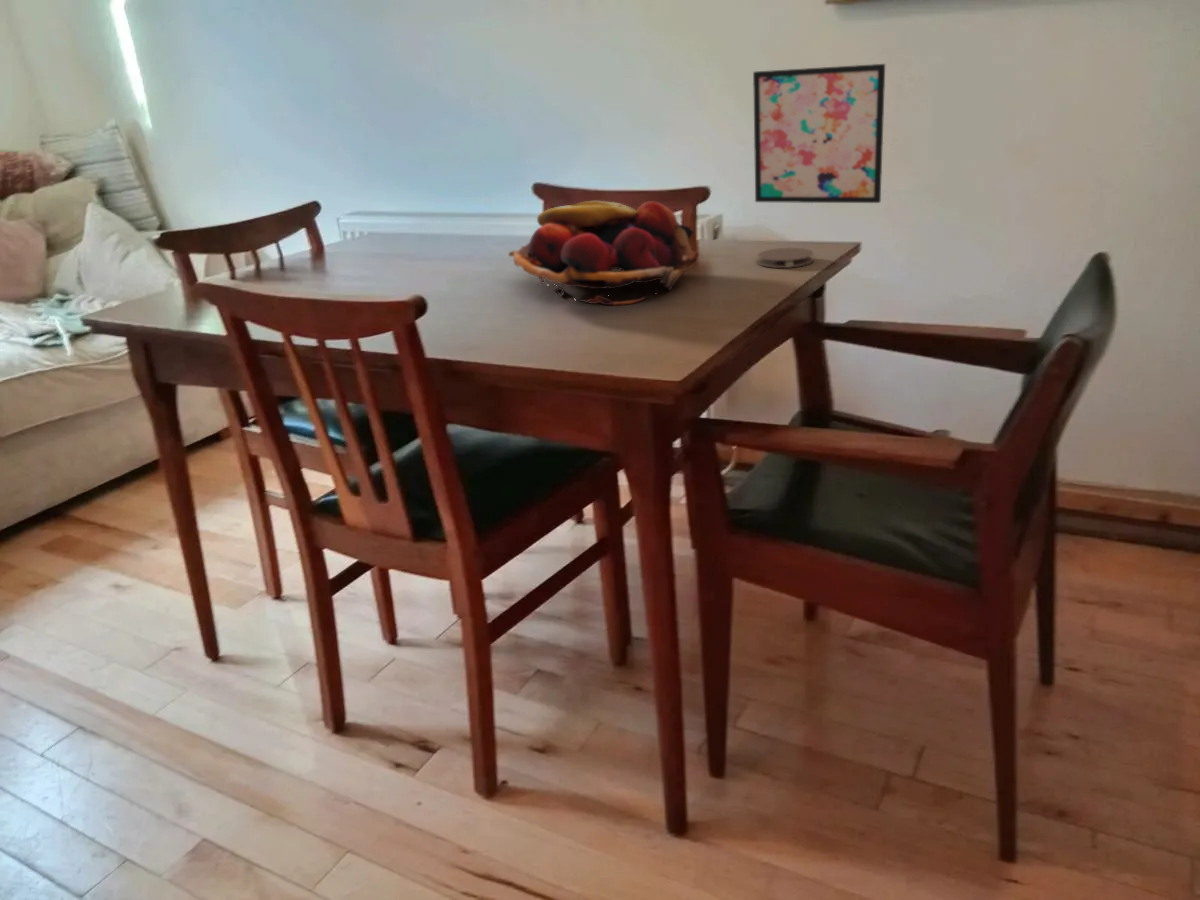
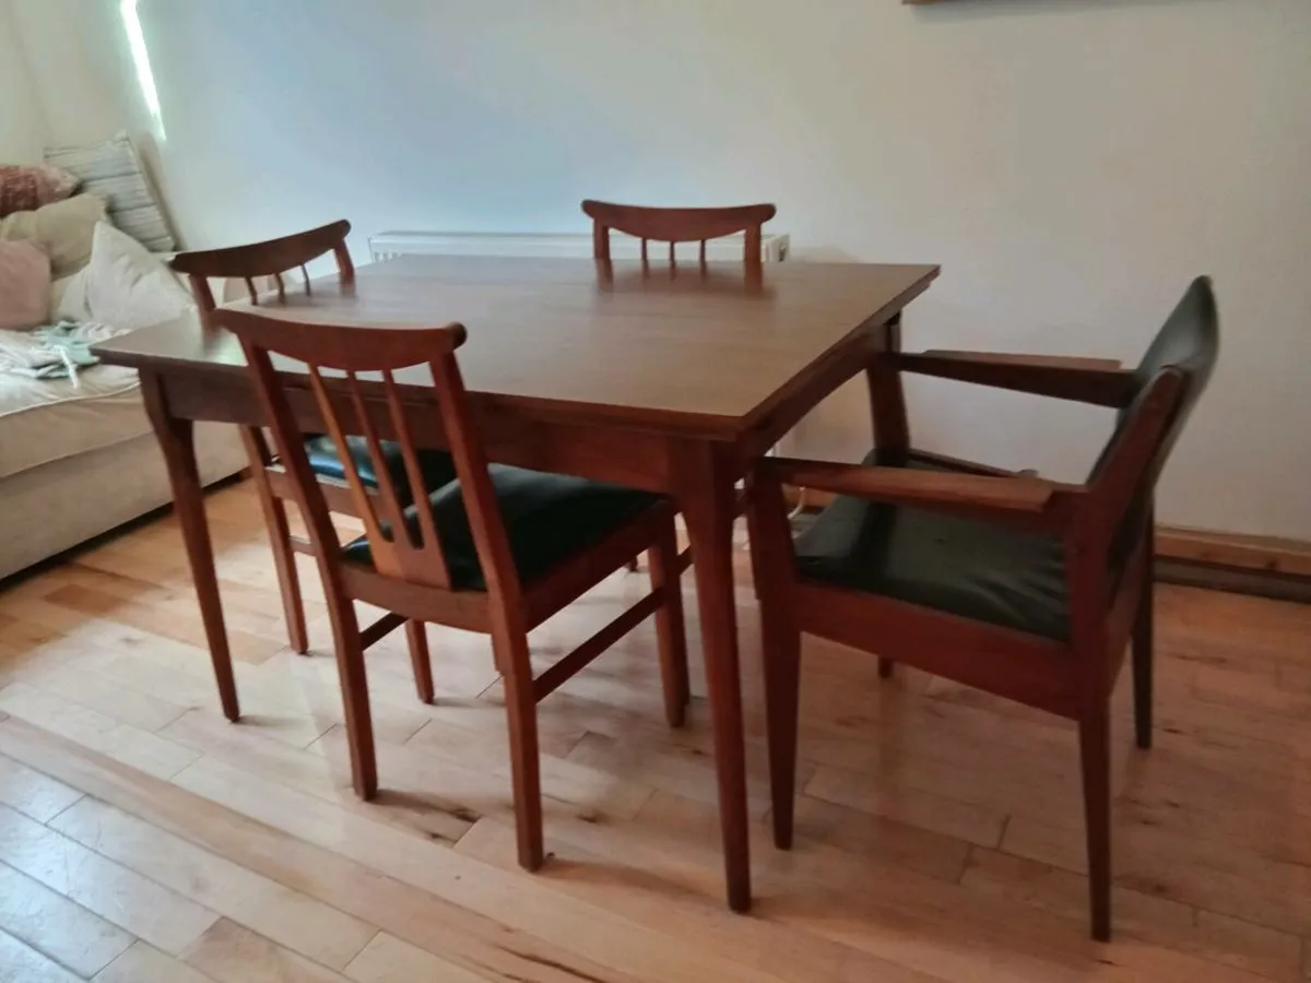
- wall art [752,63,886,204]
- coaster [757,247,814,269]
- fruit basket [507,200,700,306]
